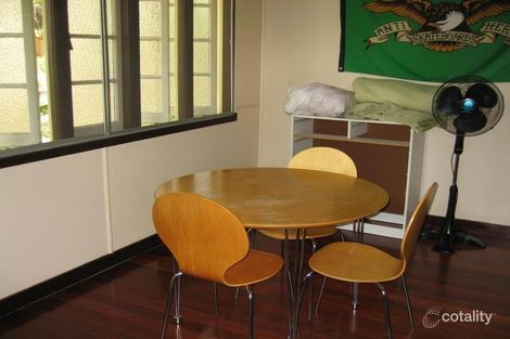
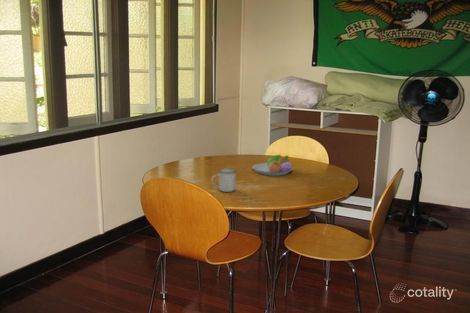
+ mug [211,167,237,193]
+ fruit bowl [251,154,294,177]
